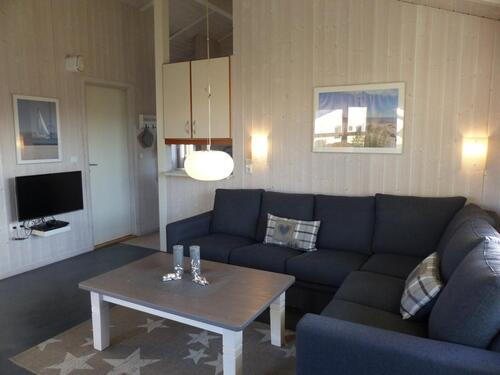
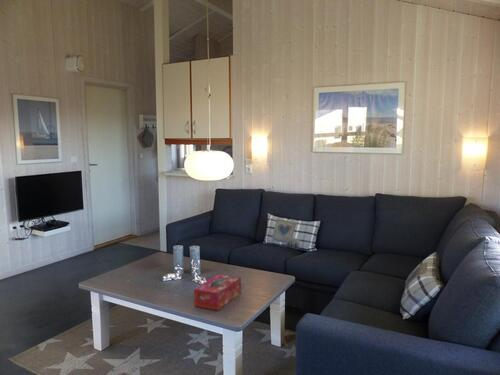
+ tissue box [193,273,242,312]
